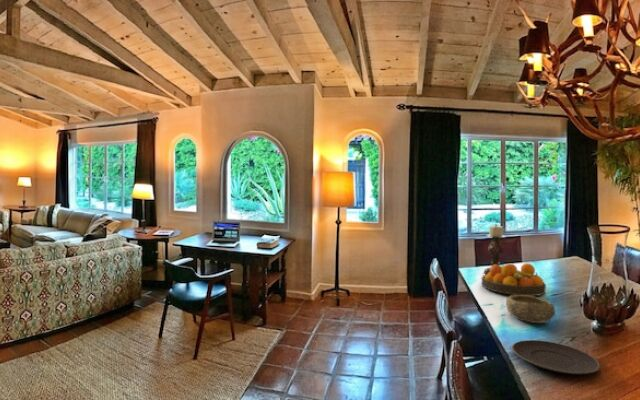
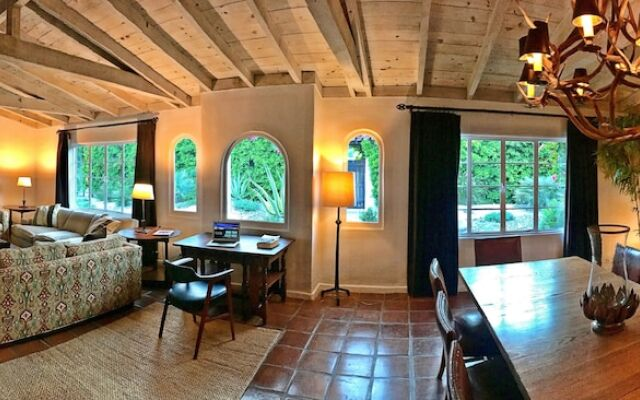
- fruit bowl [481,262,547,297]
- candle holder [483,223,507,275]
- plate [511,339,601,375]
- bowl [505,294,556,324]
